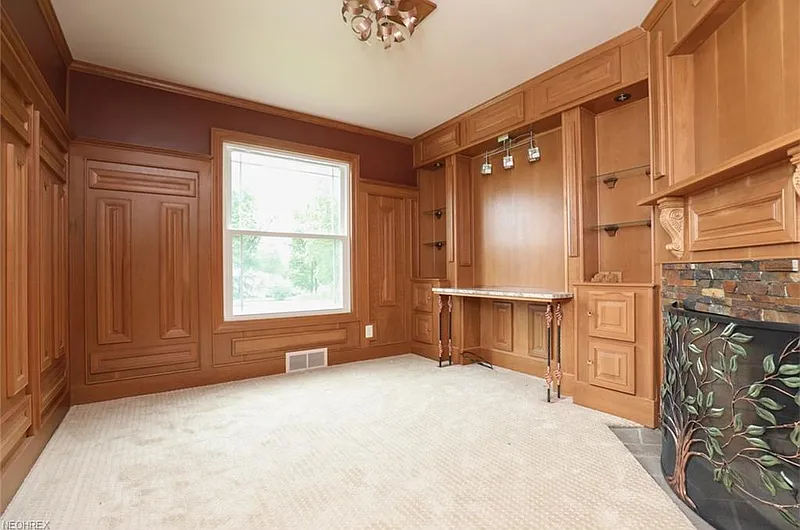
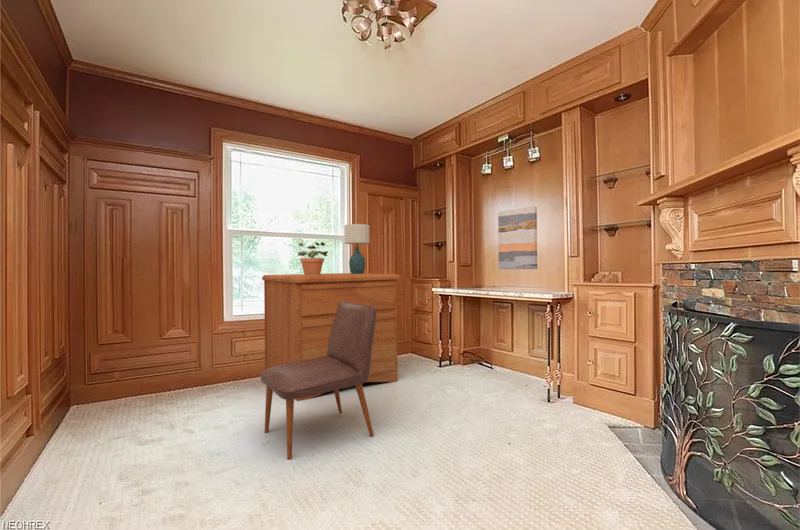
+ potted plant [295,241,329,275]
+ wall art [497,205,538,270]
+ table lamp [343,222,371,274]
+ filing cabinet [261,272,401,402]
+ chair [259,301,377,461]
